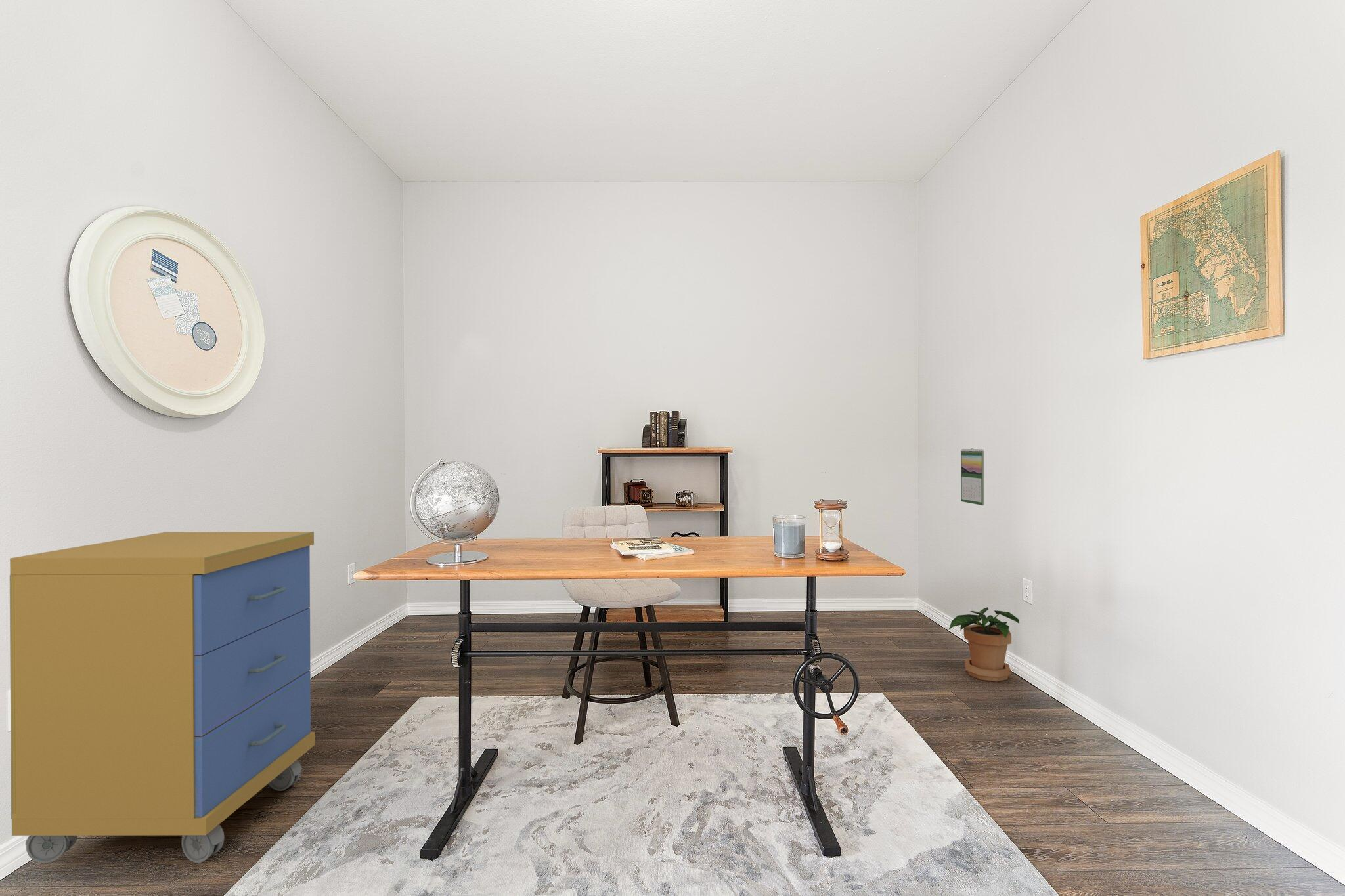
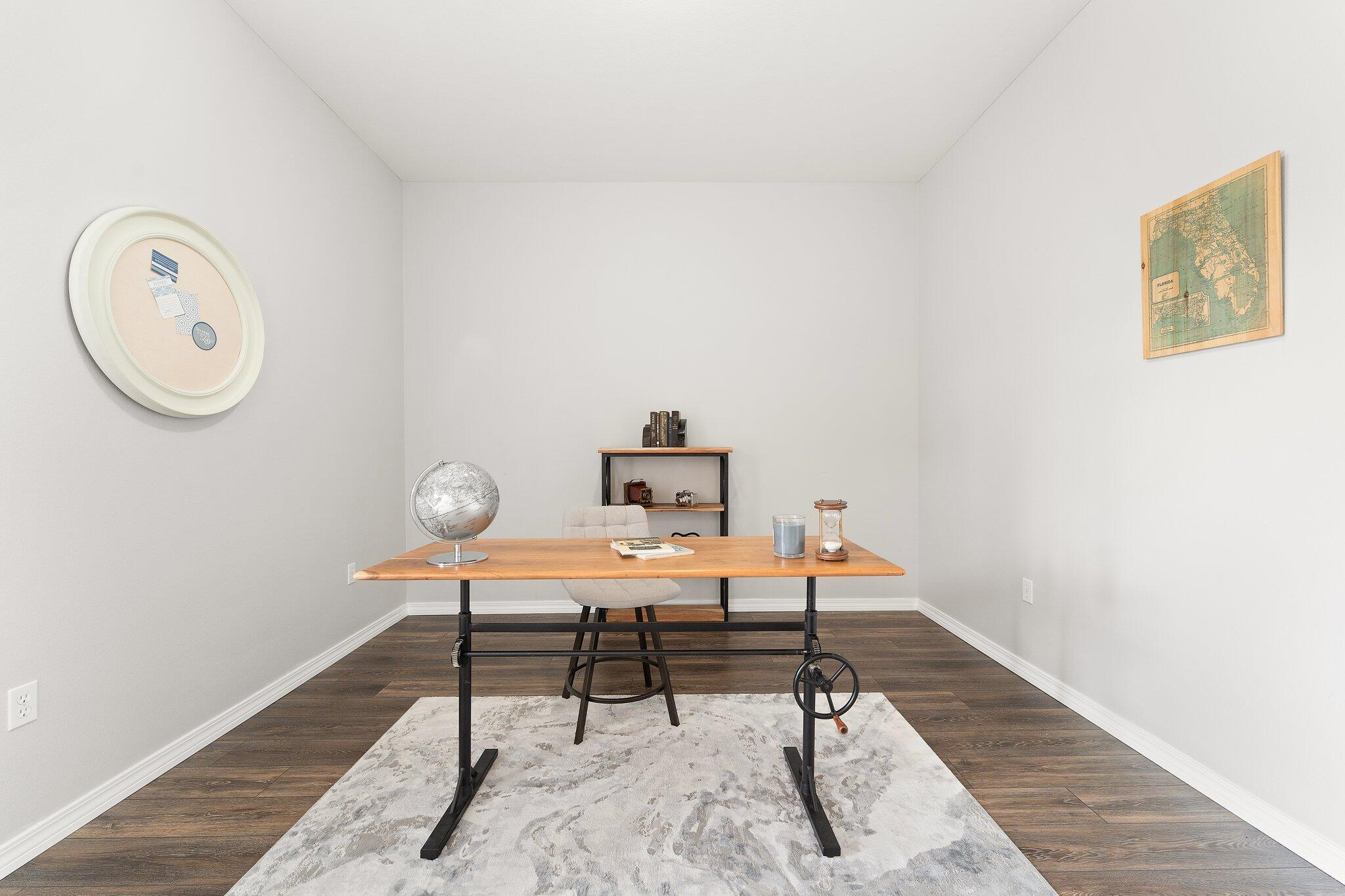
- calendar [960,448,985,506]
- storage cabinet [9,531,316,863]
- potted plant [948,607,1020,682]
